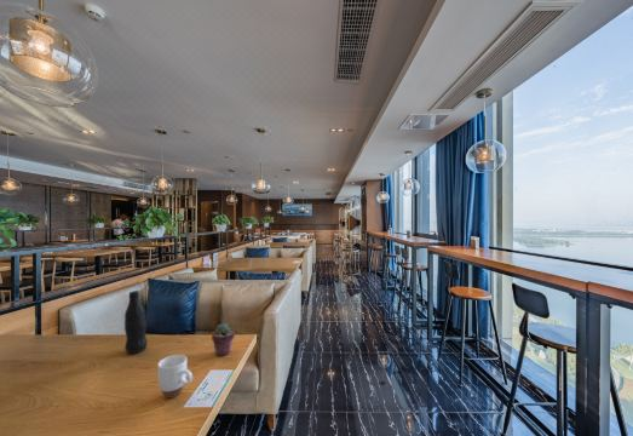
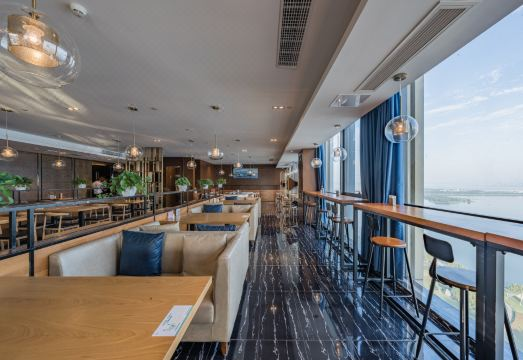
- mug [156,354,194,398]
- bottle [123,289,149,355]
- potted succulent [211,322,236,357]
